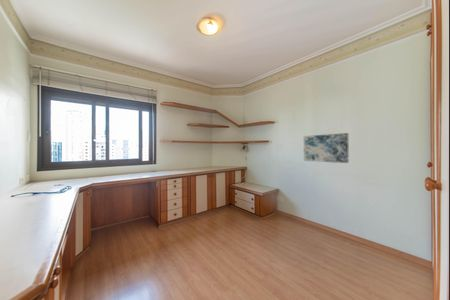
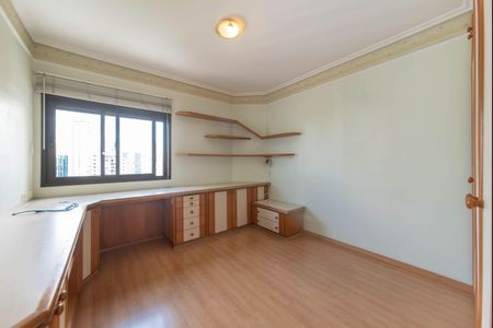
- wall art [303,132,349,164]
